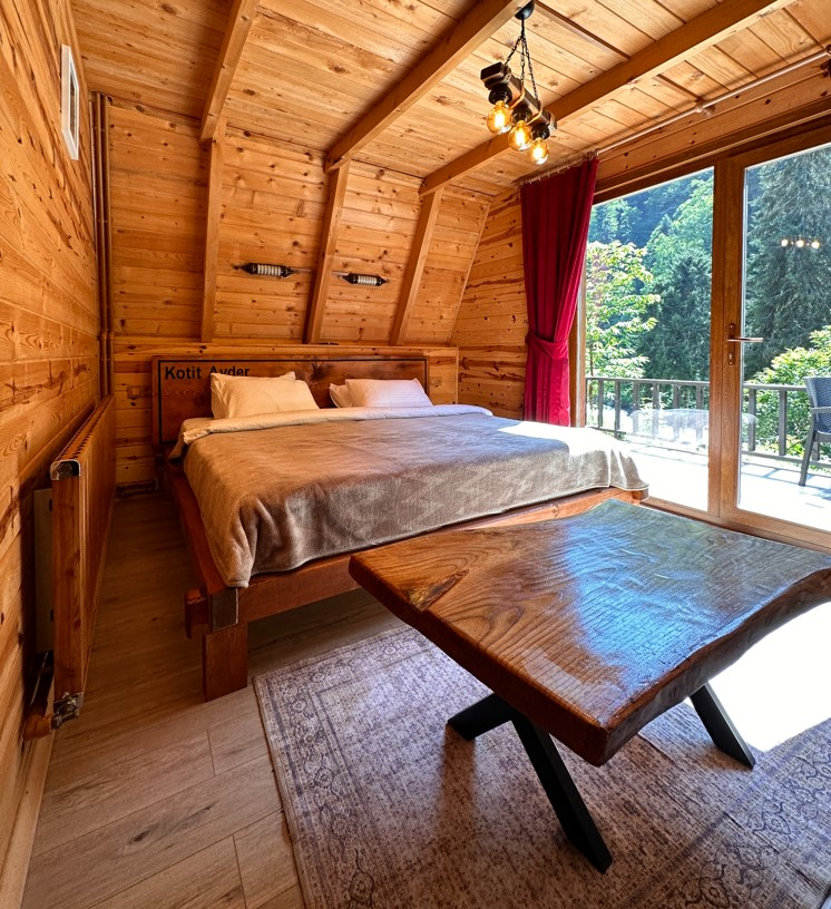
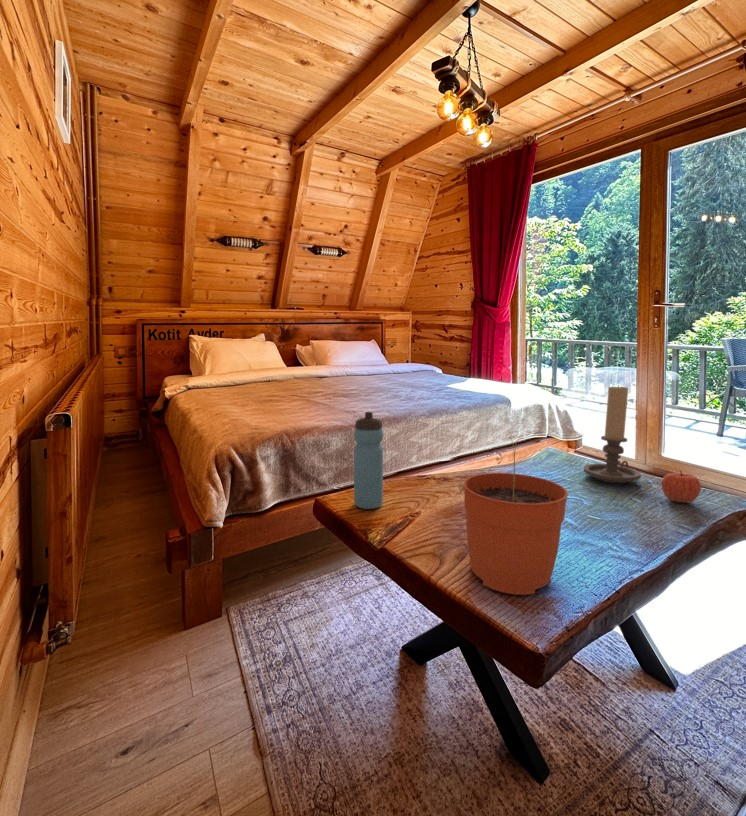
+ water bottle [353,411,384,510]
+ candle holder [583,384,642,484]
+ apple [660,470,702,504]
+ plant pot [462,436,569,596]
